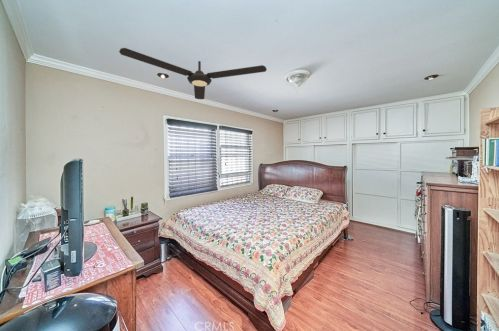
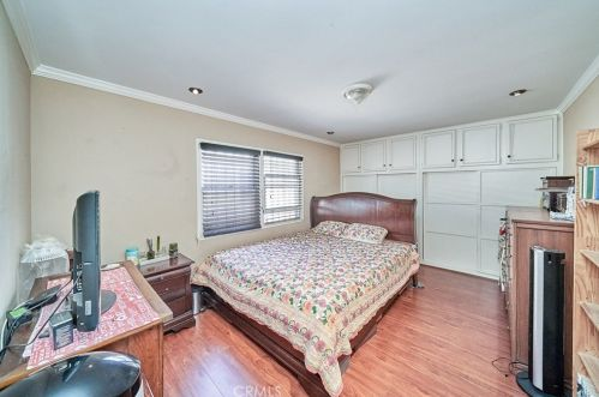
- ceiling fan [118,47,268,100]
